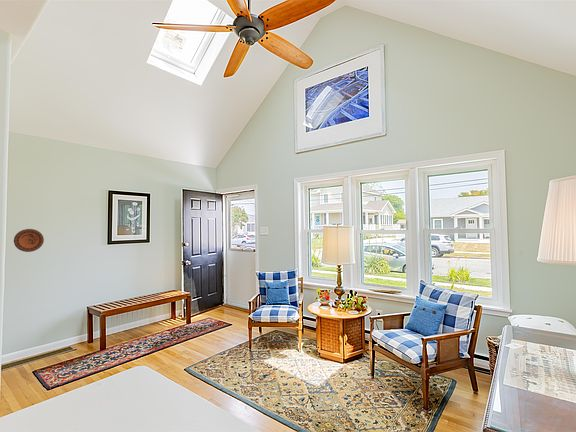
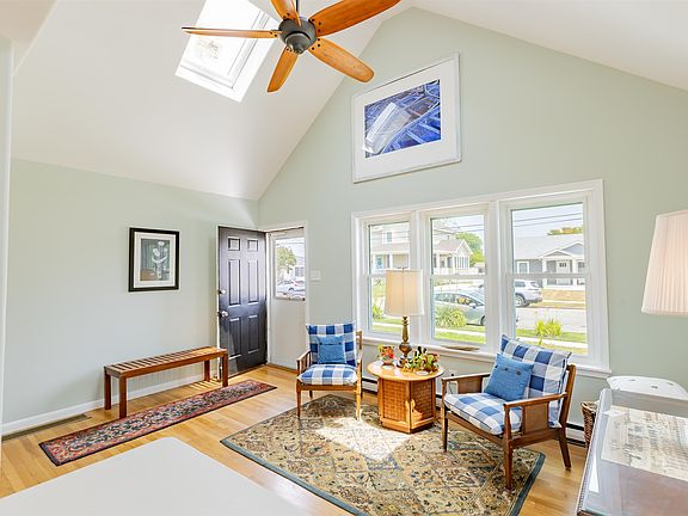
- decorative plate [13,228,45,253]
